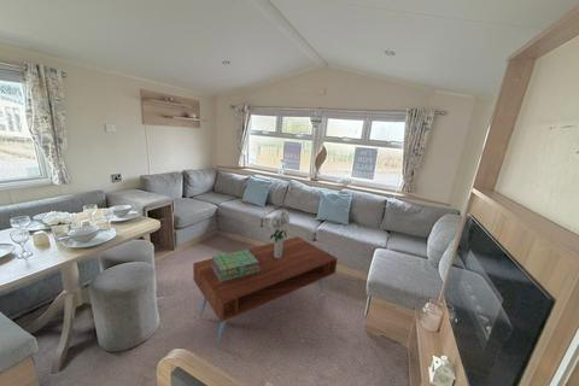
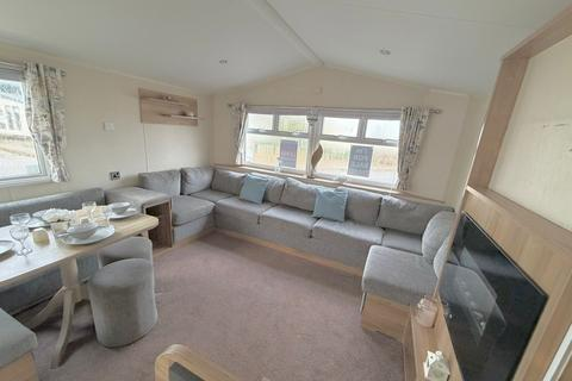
- bouquet [268,209,291,258]
- coffee table [192,235,338,347]
- stack of books [211,248,259,282]
